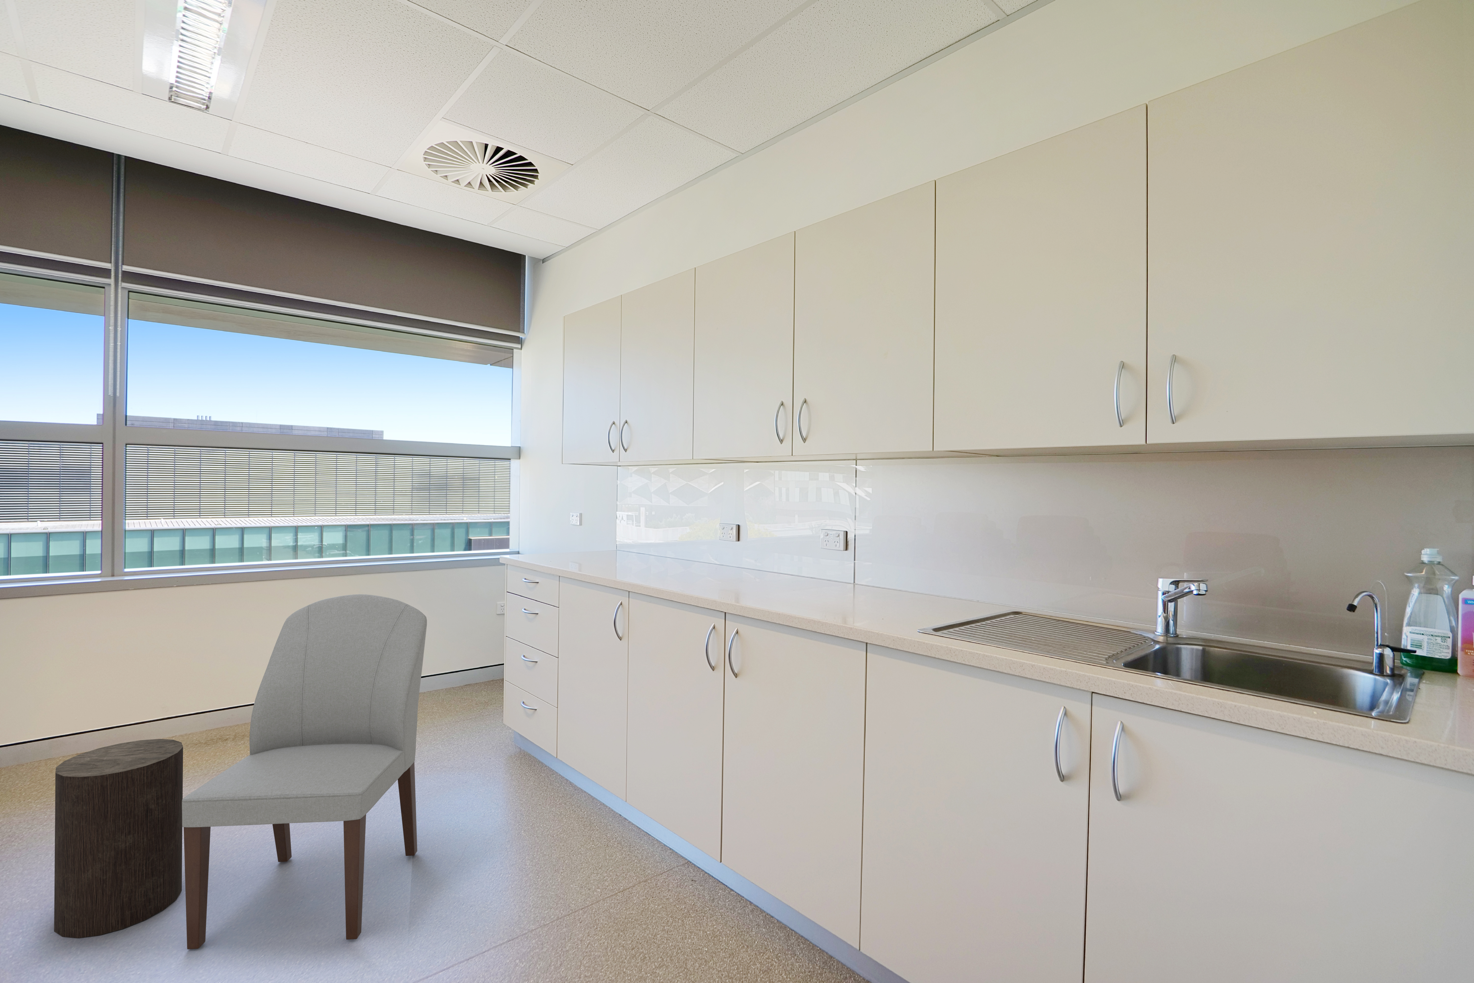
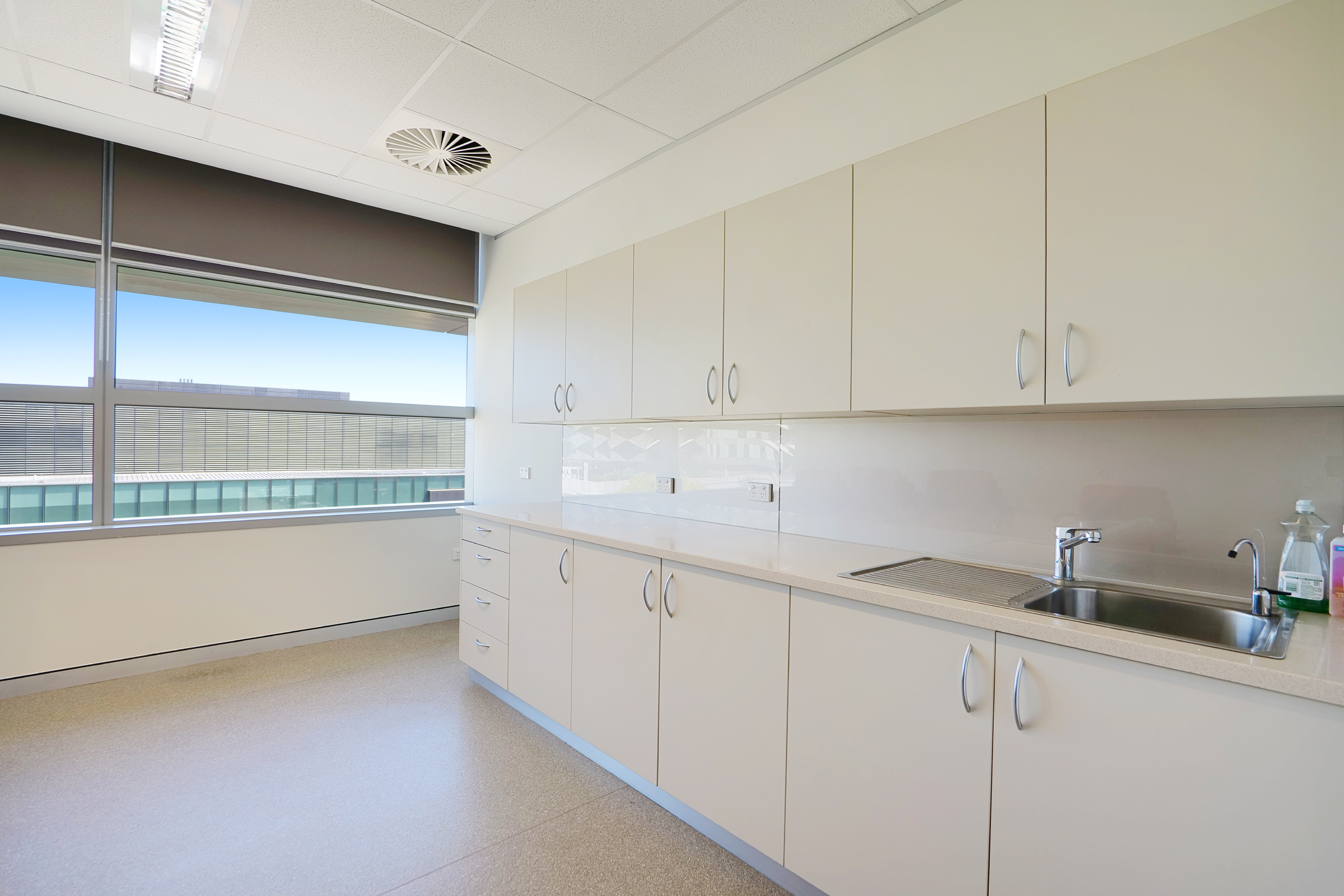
- stool [54,738,183,938]
- chair [182,594,427,949]
